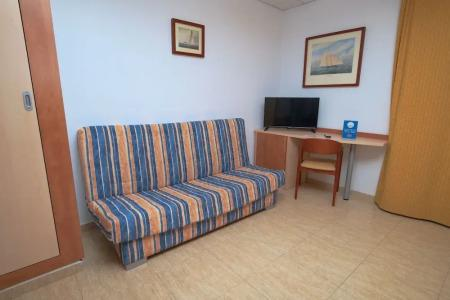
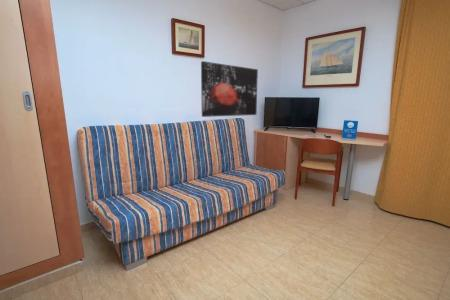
+ wall art [200,60,259,118]
